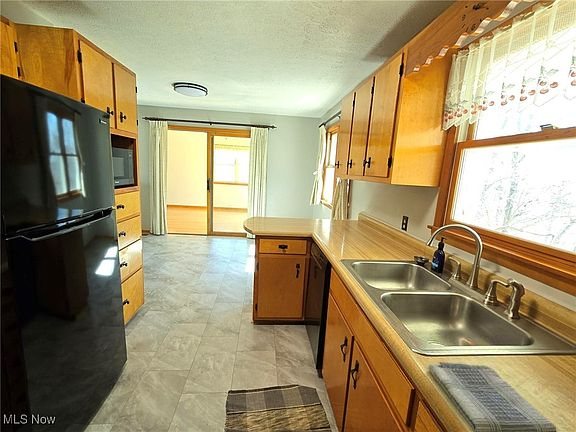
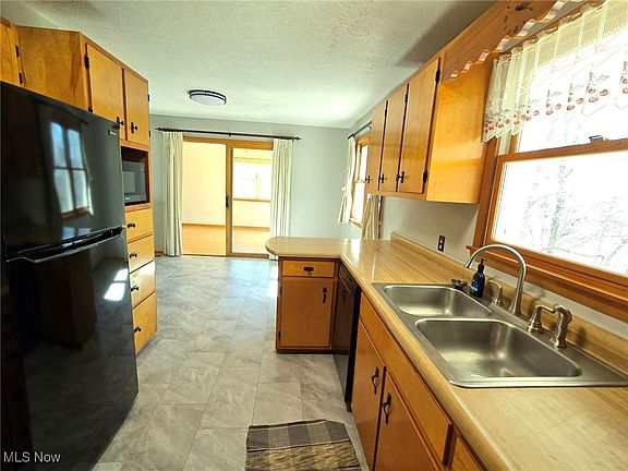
- dish towel [427,361,558,432]
